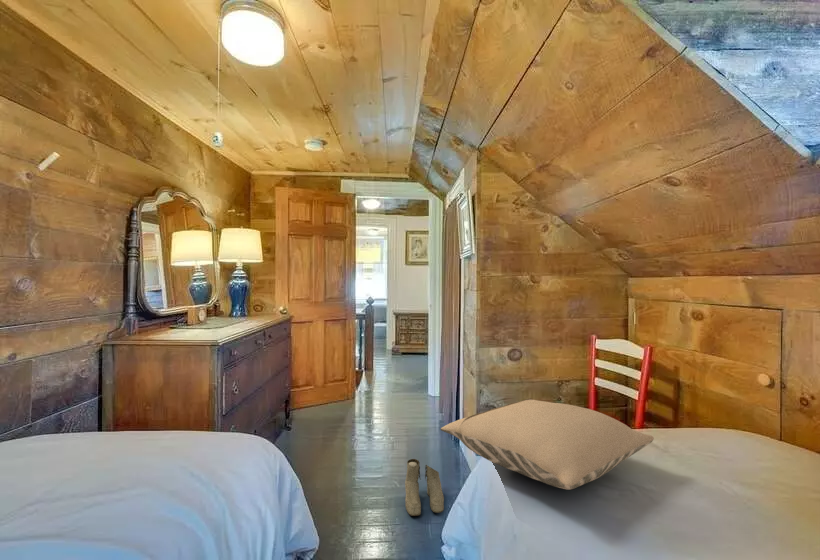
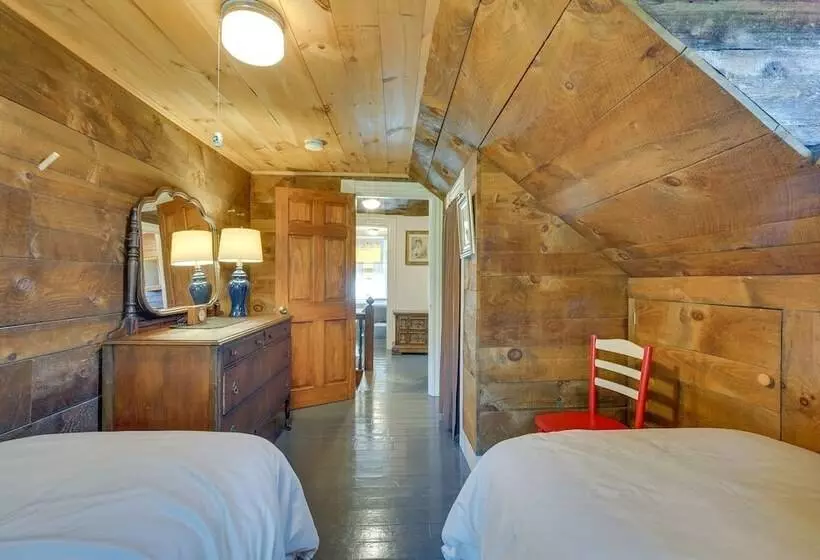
- boots [404,458,445,517]
- pillow [440,397,655,491]
